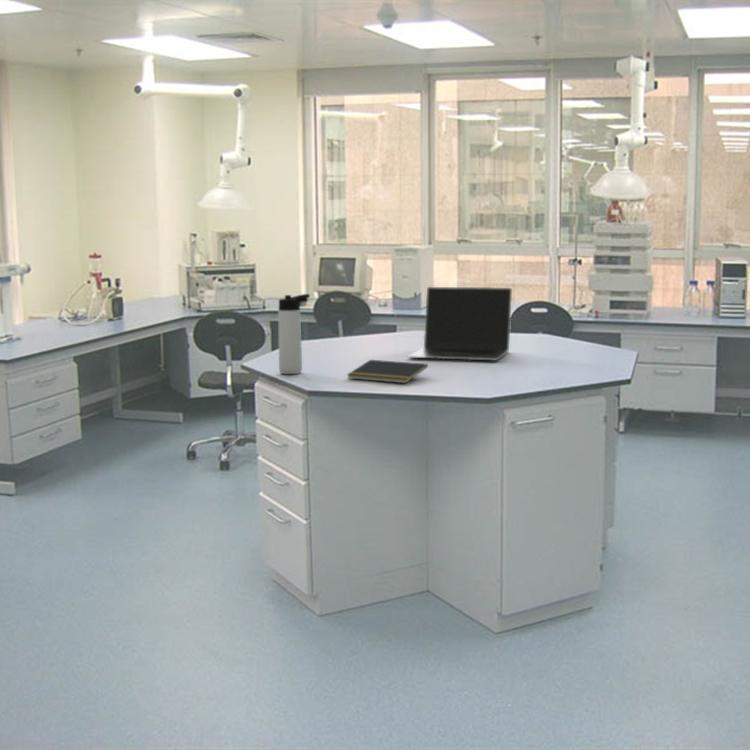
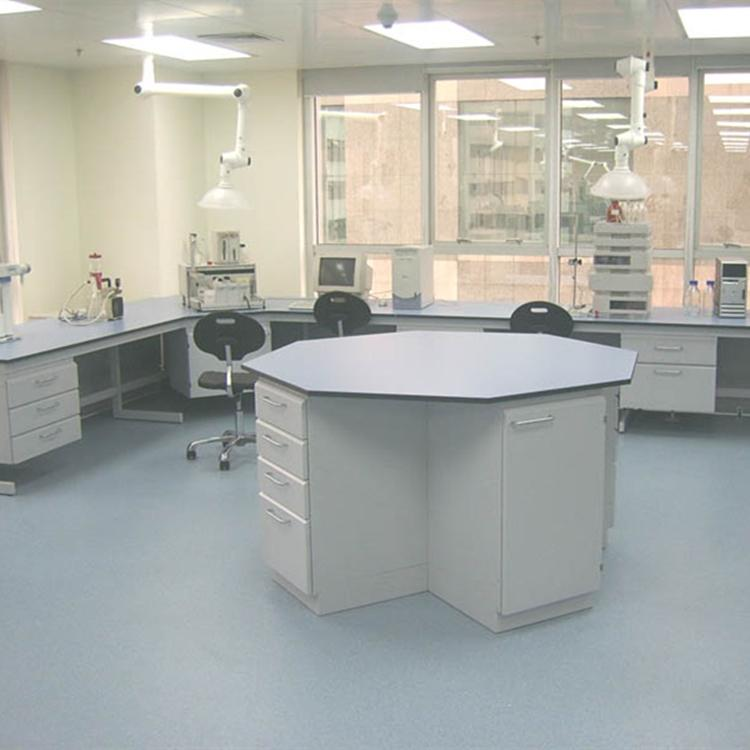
- laptop [407,286,513,361]
- thermos bottle [277,293,311,375]
- notepad [346,359,429,384]
